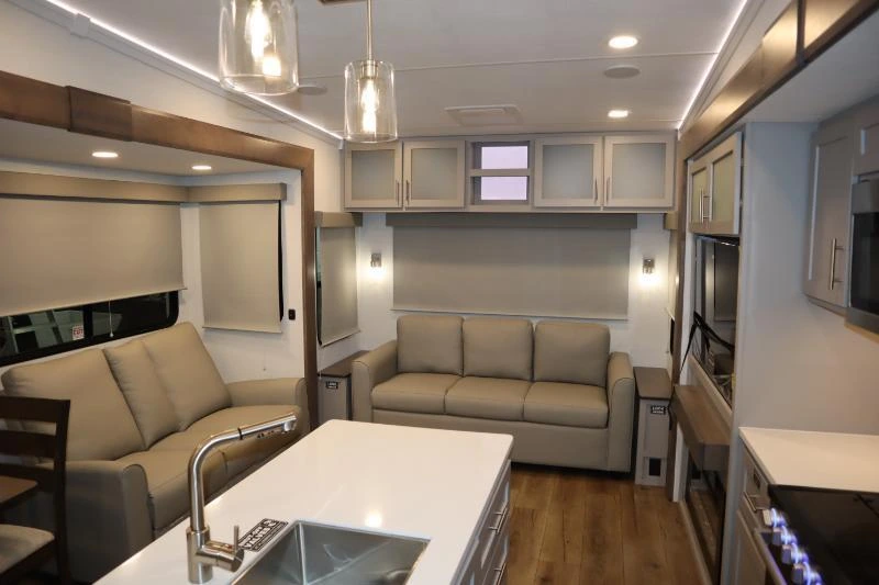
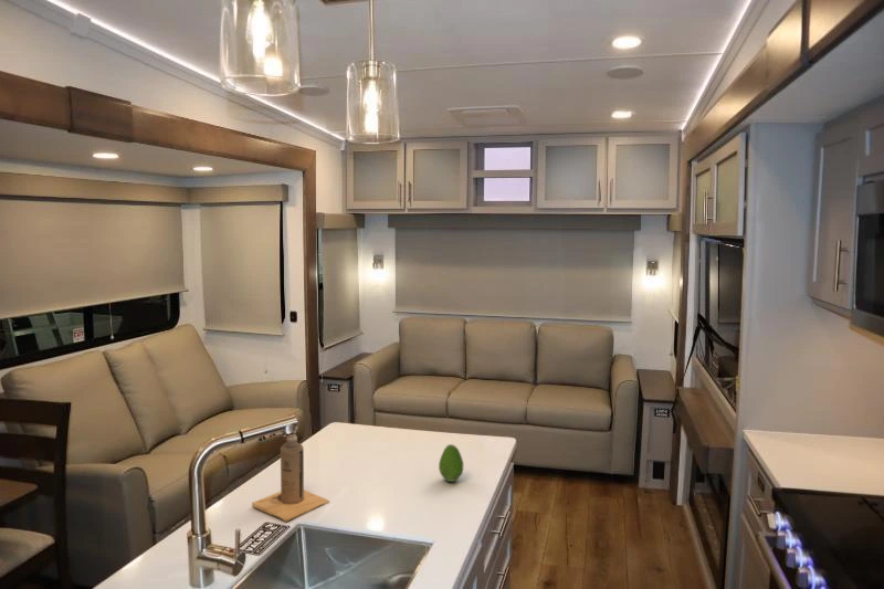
+ soap dispenser [251,433,330,523]
+ fruit [438,443,464,483]
